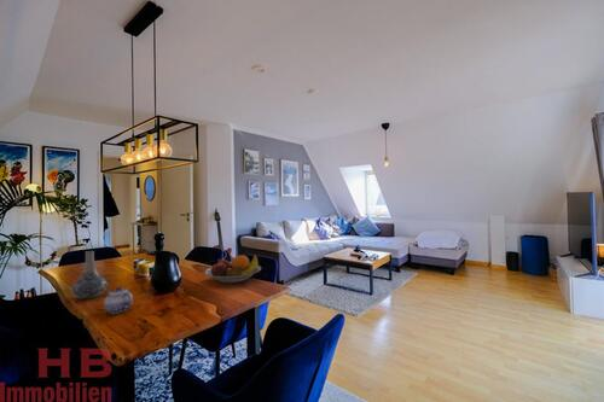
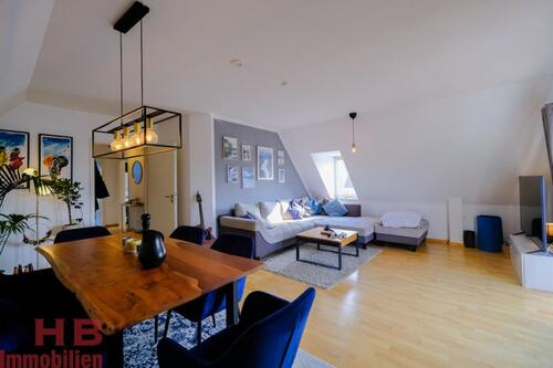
- decorative vase [70,250,109,301]
- teapot [103,286,134,315]
- fruit bowl [204,254,262,284]
